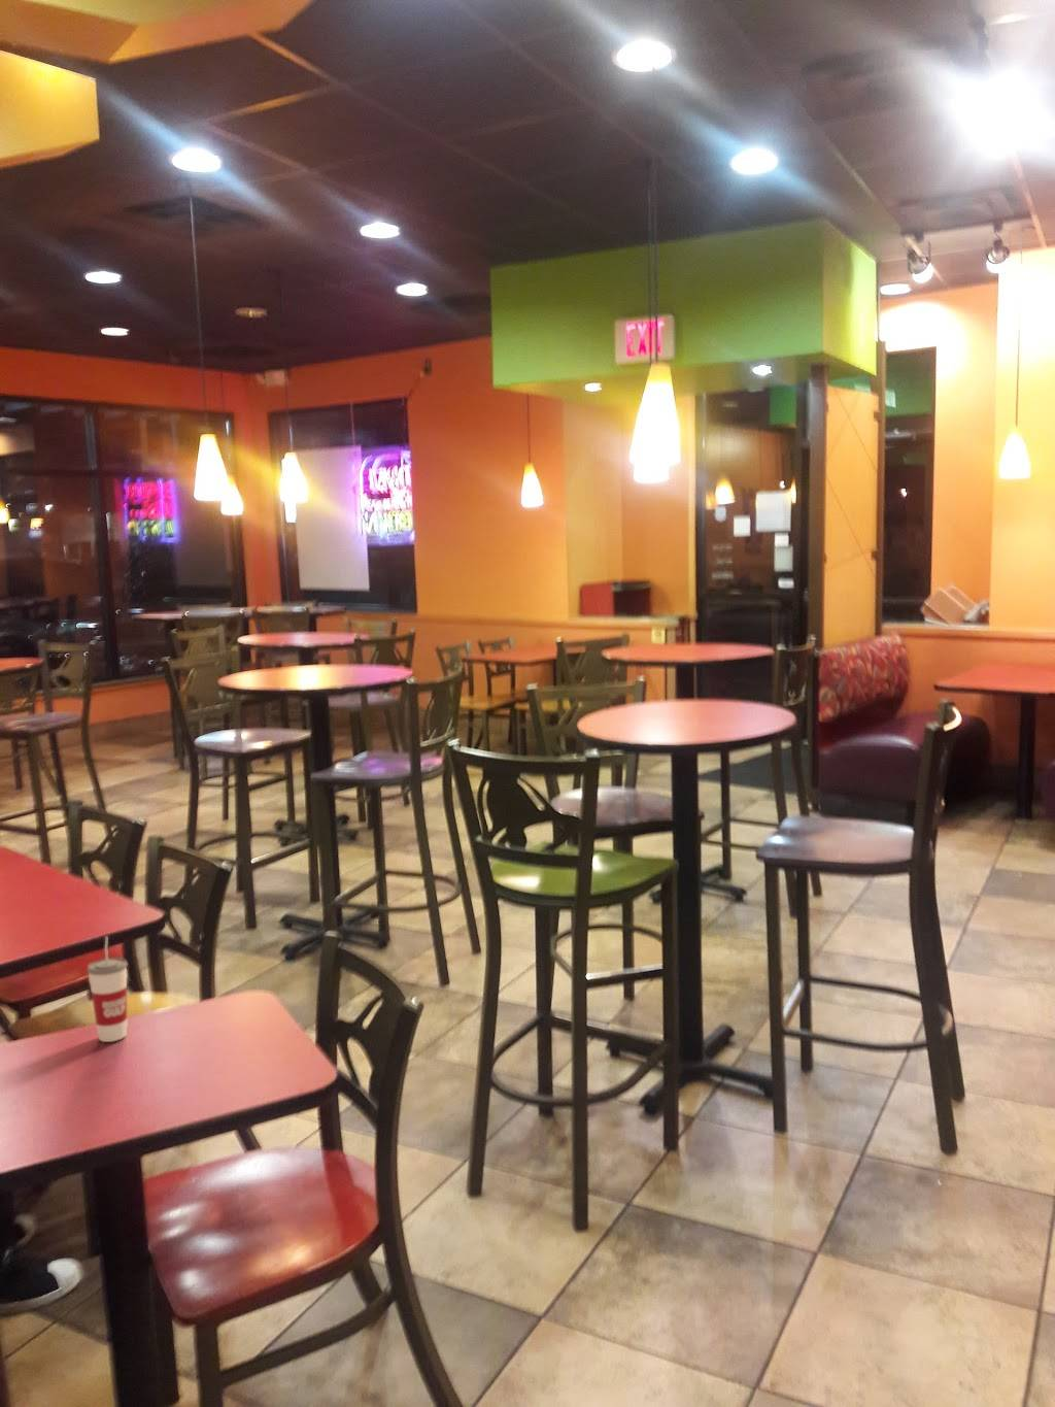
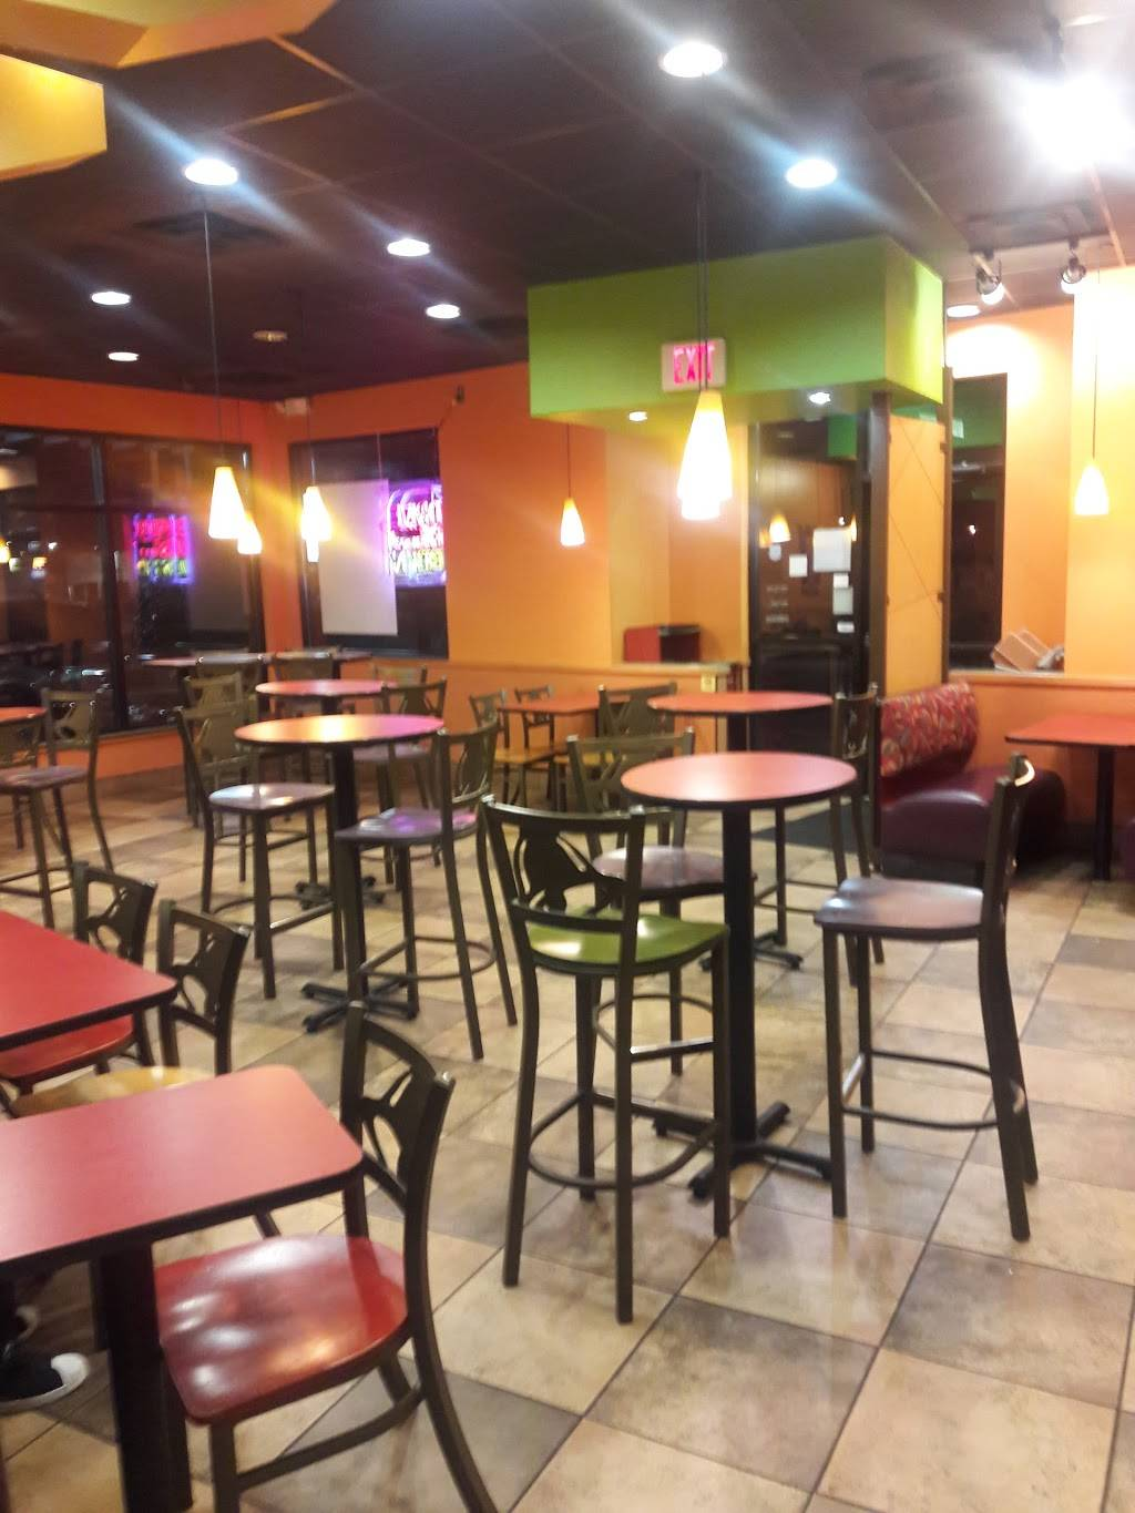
- cup [86,936,129,1043]
